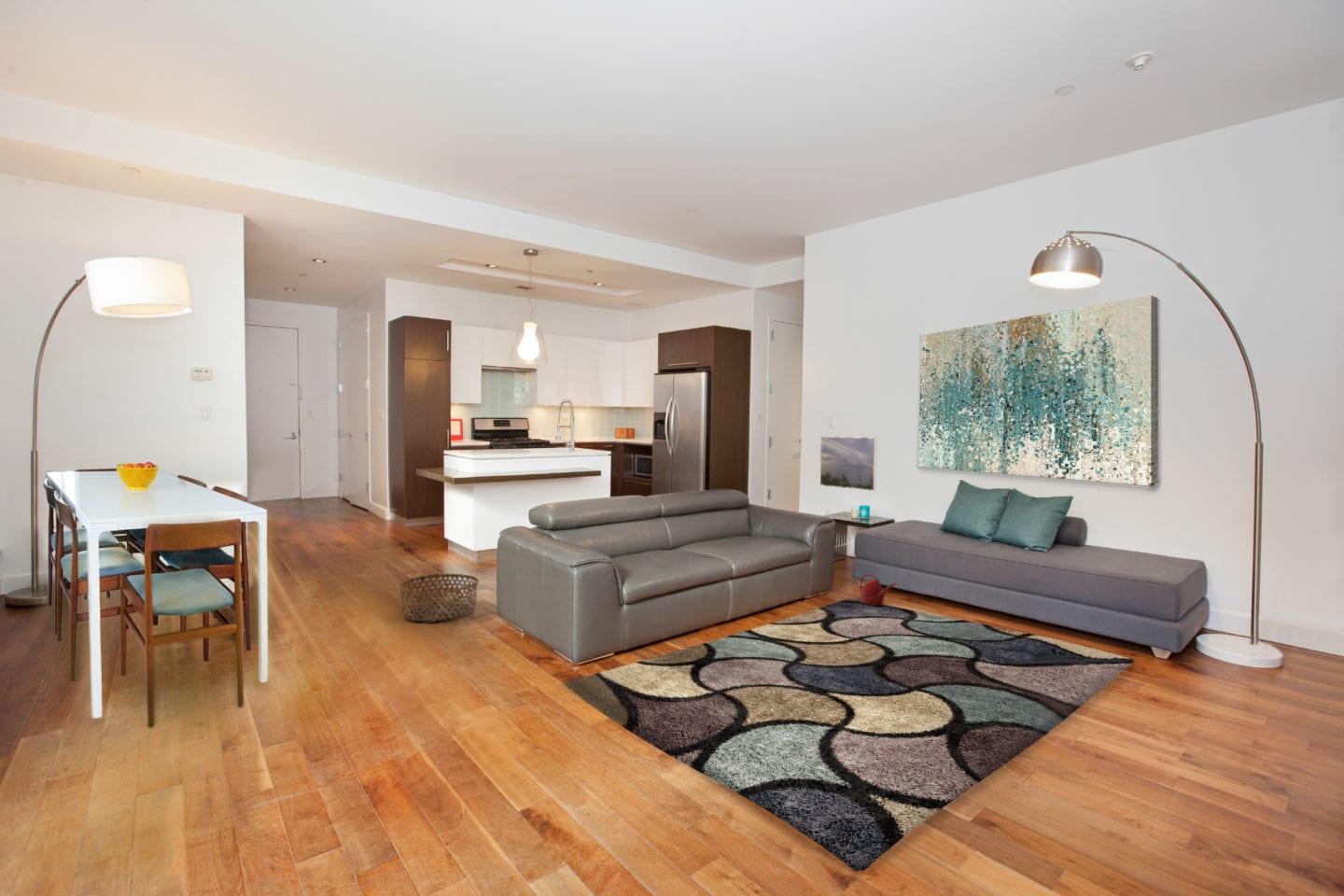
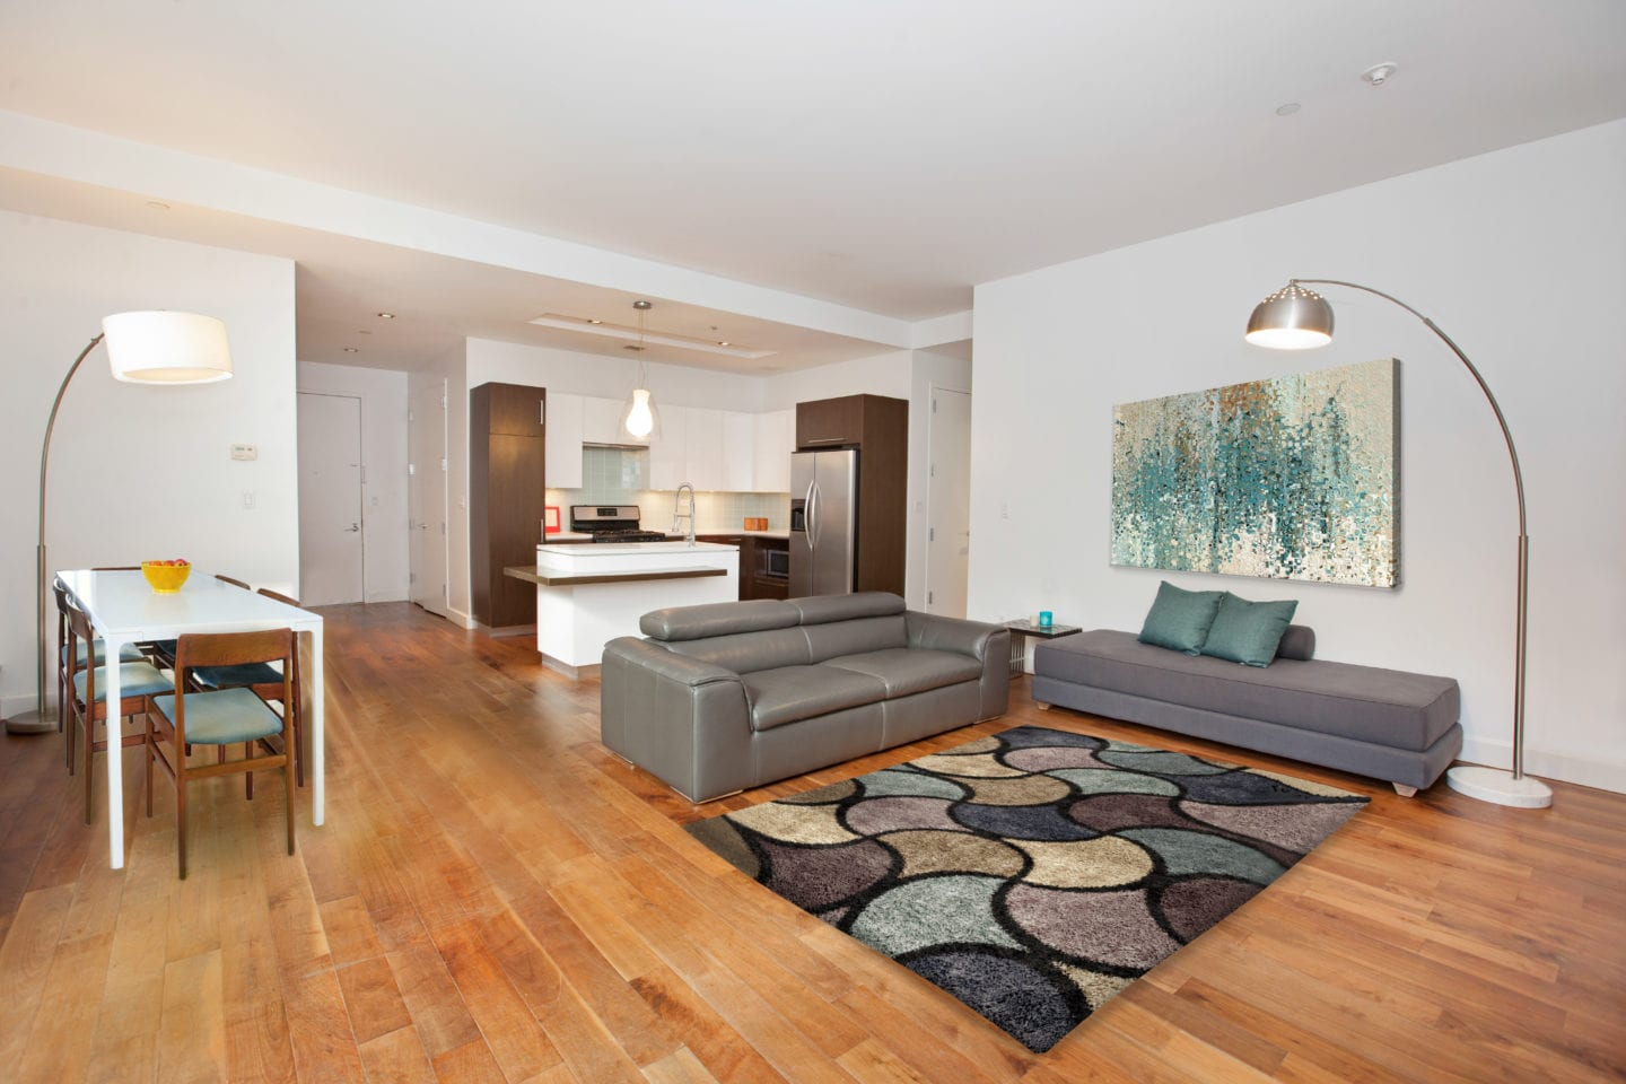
- basket [399,573,480,623]
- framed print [819,435,878,492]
- watering can [859,573,897,607]
